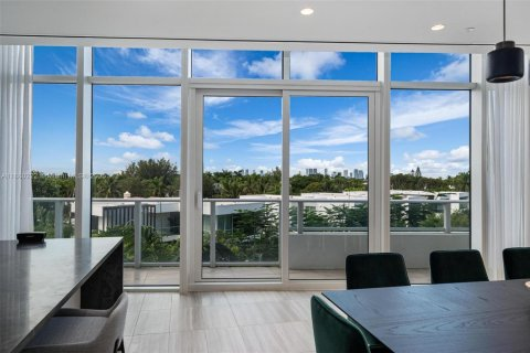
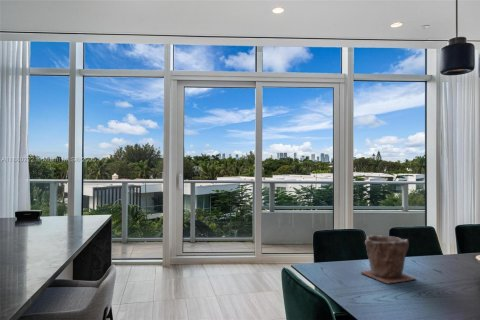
+ plant pot [359,234,417,285]
